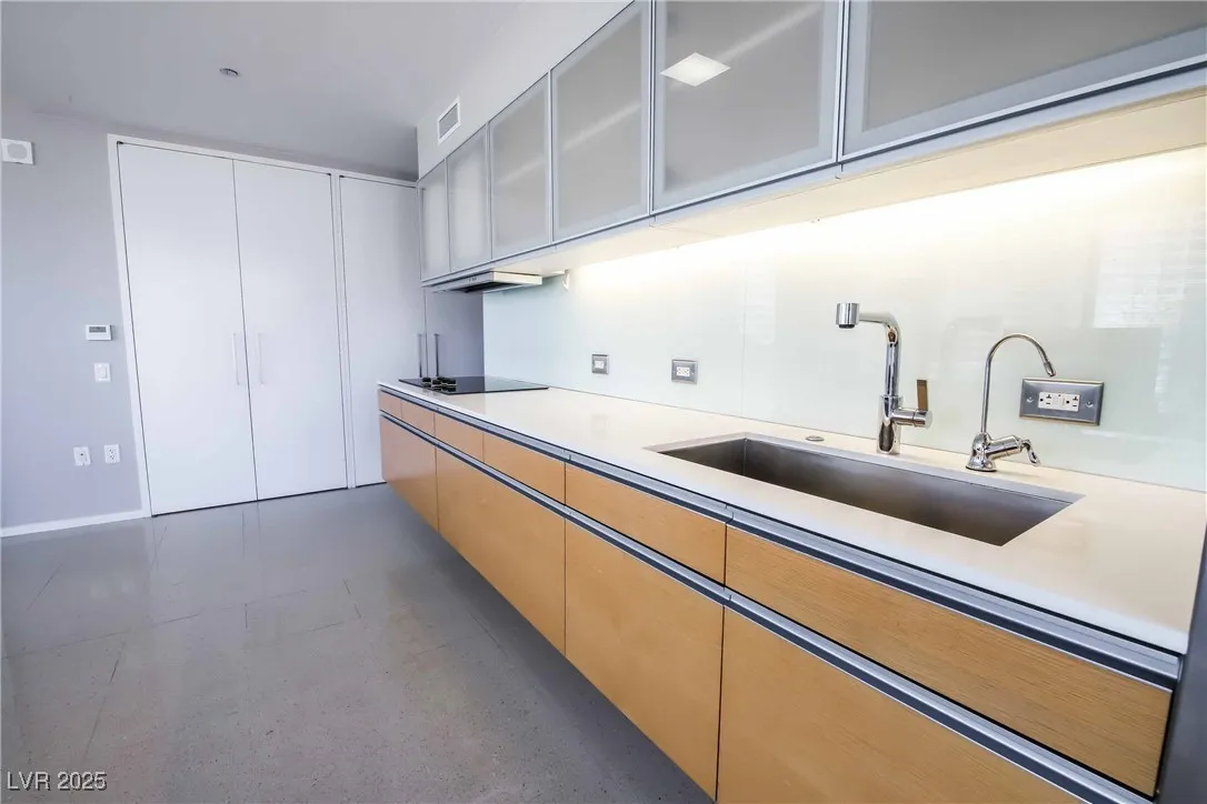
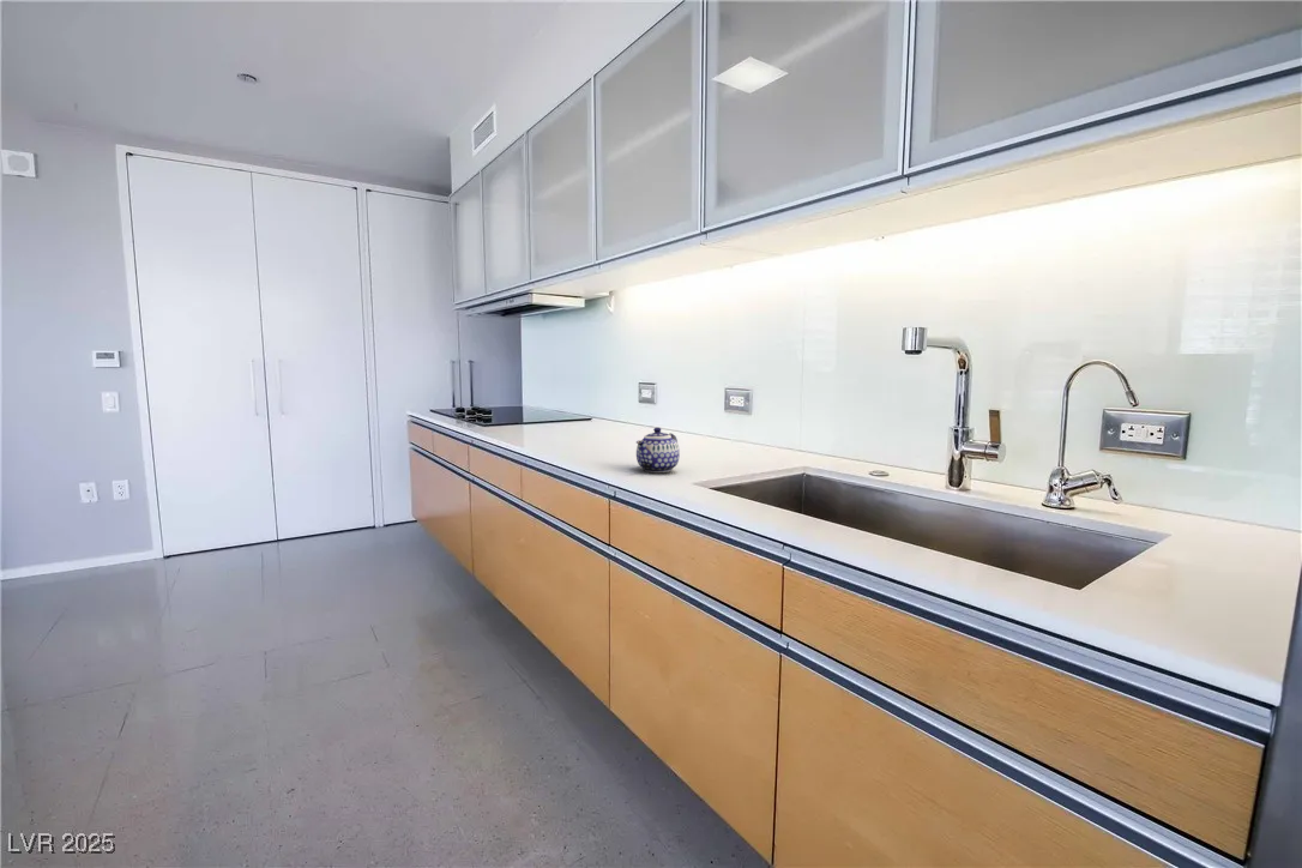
+ teapot [635,427,681,474]
